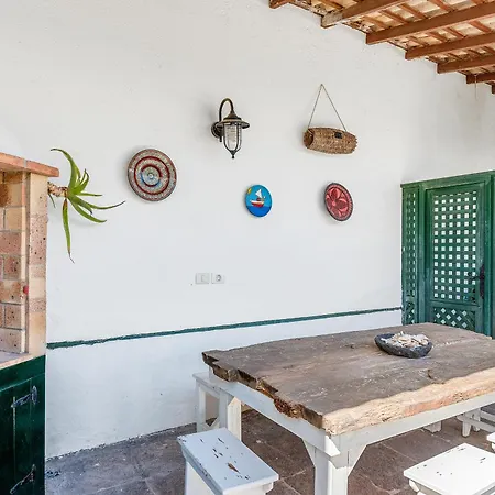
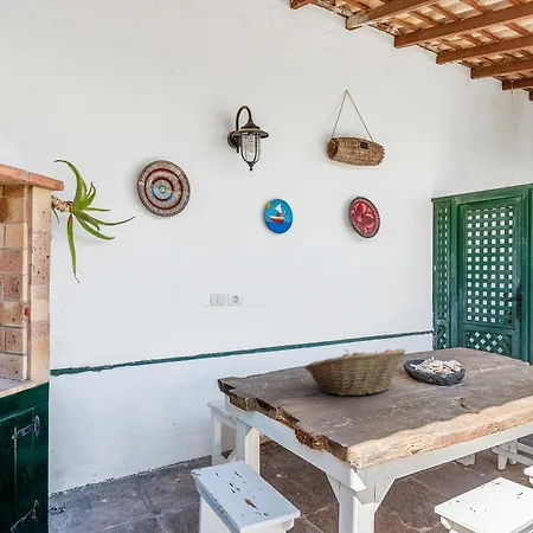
+ fruit basket [303,347,406,397]
